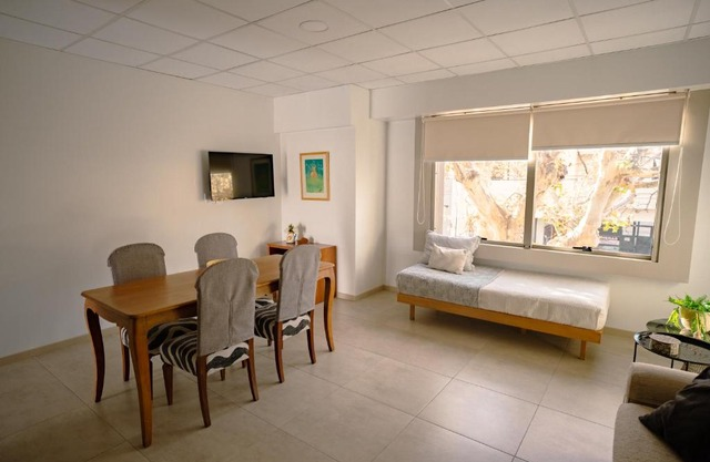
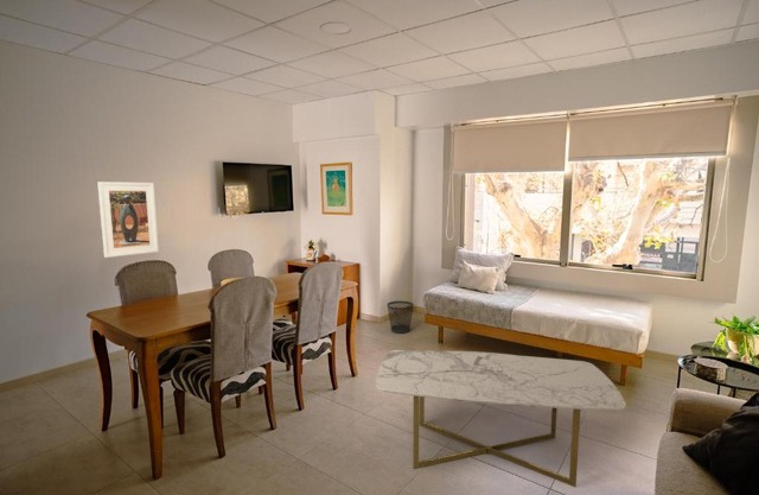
+ coffee table [375,349,627,488]
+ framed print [96,180,160,259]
+ wastebasket [387,300,415,335]
